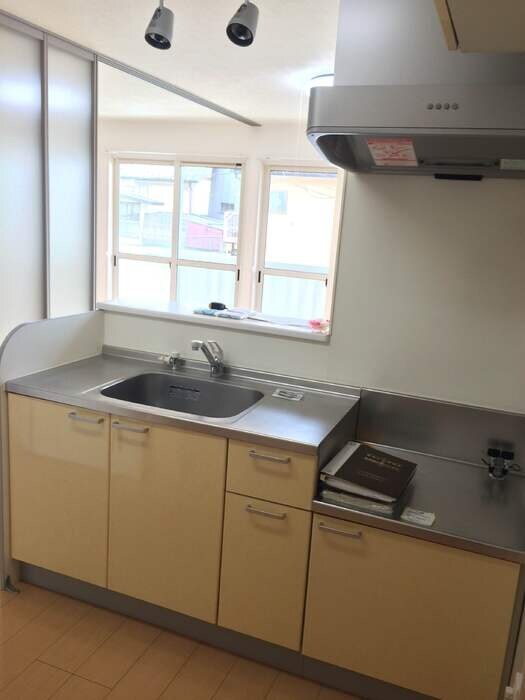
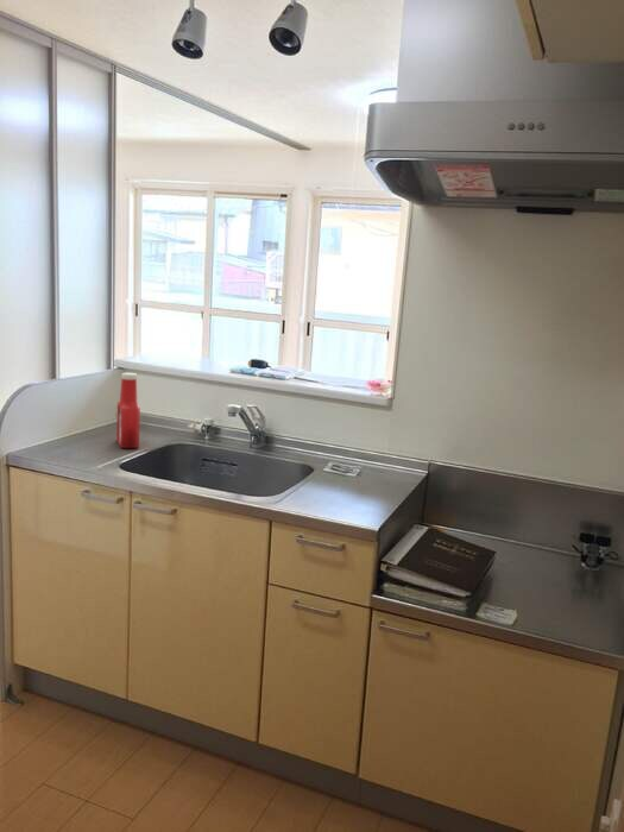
+ soap bottle [115,372,141,449]
